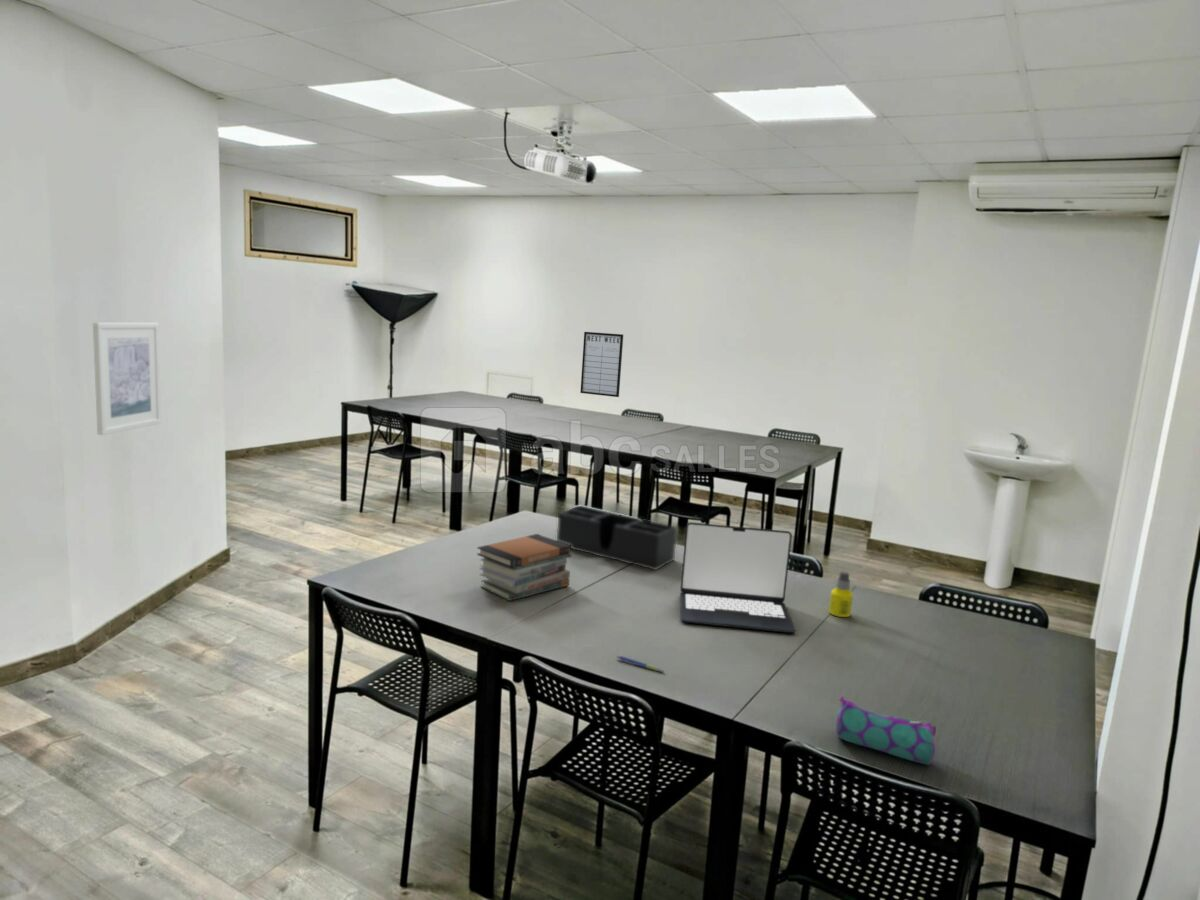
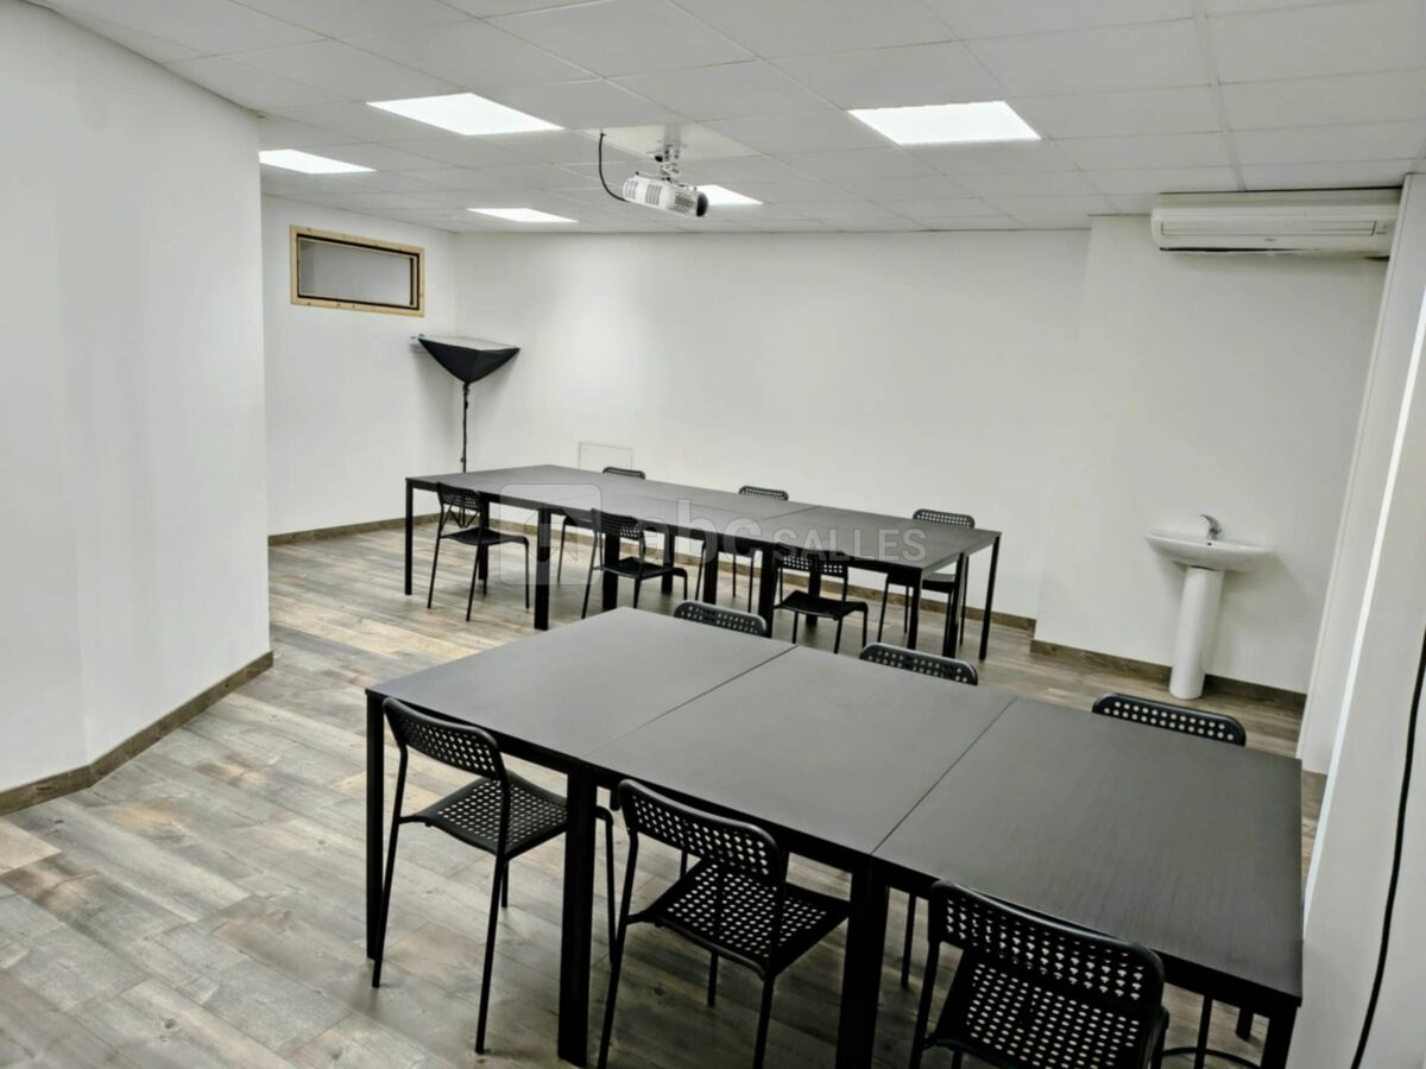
- pen [616,654,666,673]
- desk organizer [556,505,678,571]
- laptop [679,521,796,634]
- bottle [828,571,854,618]
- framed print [92,322,162,436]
- book stack [476,533,573,602]
- writing board [579,331,624,398]
- pencil case [835,695,937,766]
